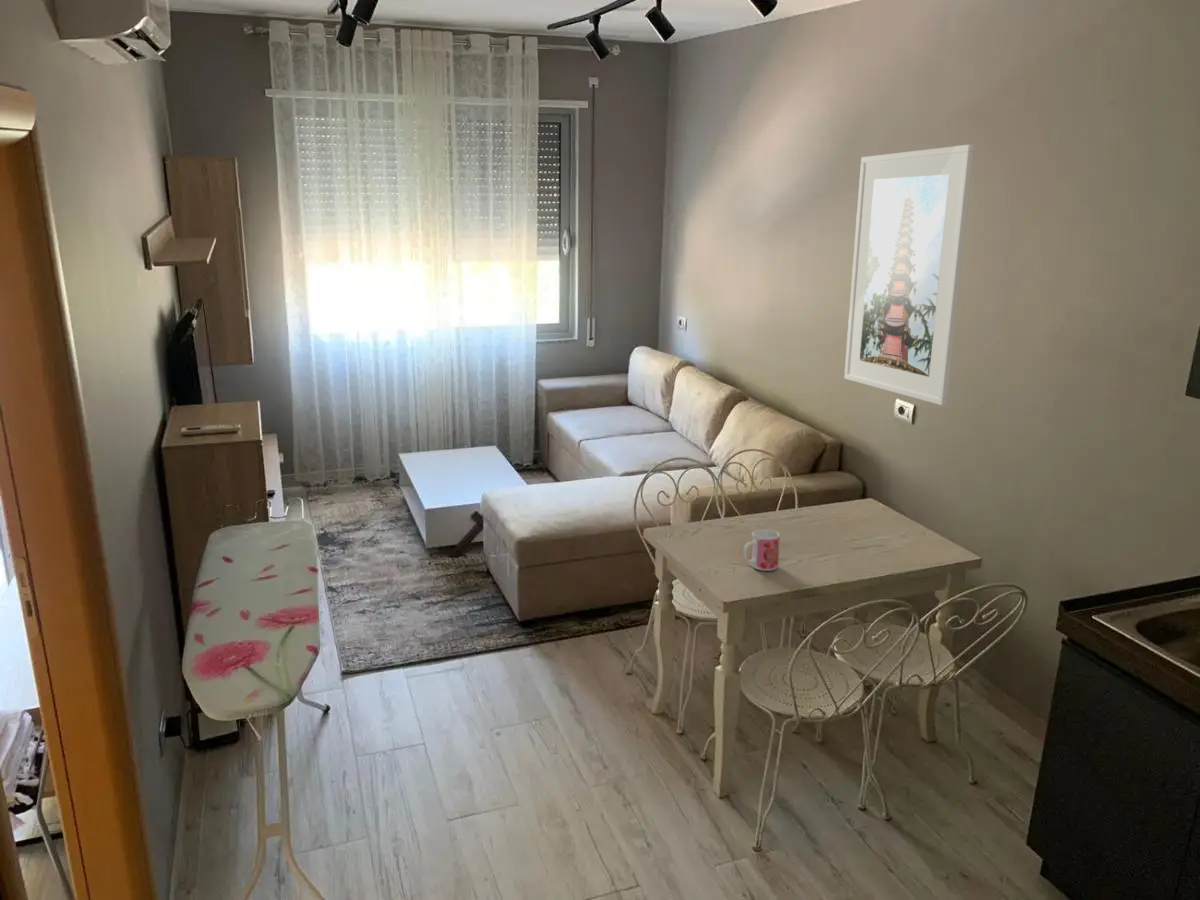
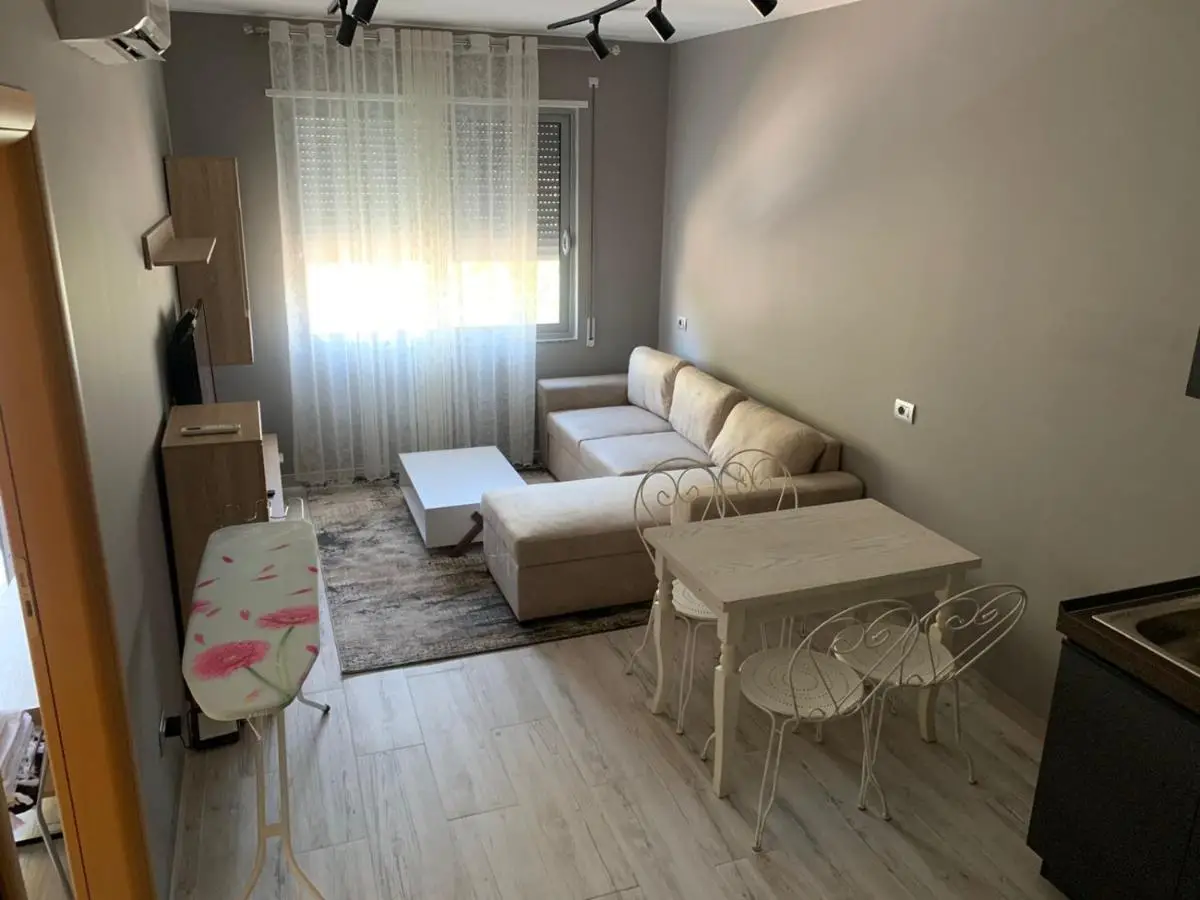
- mug [742,528,781,572]
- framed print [843,143,975,407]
